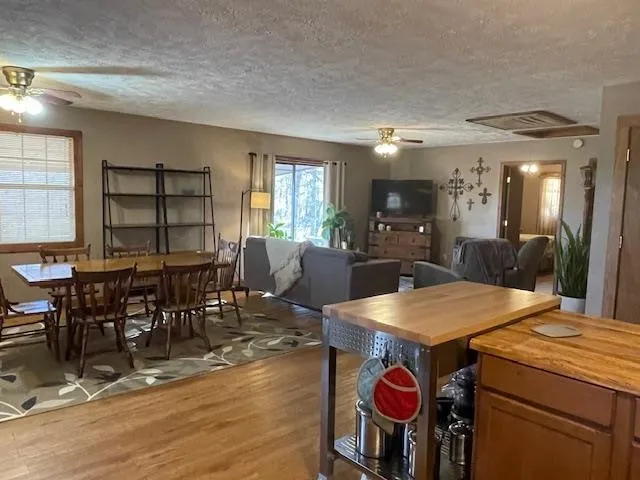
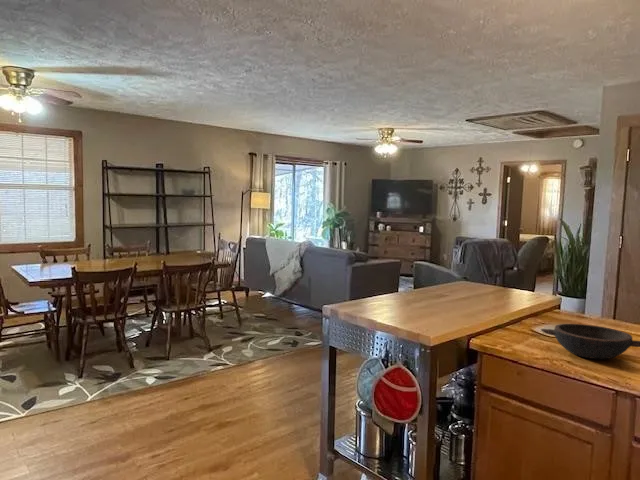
+ bowl [540,323,640,360]
